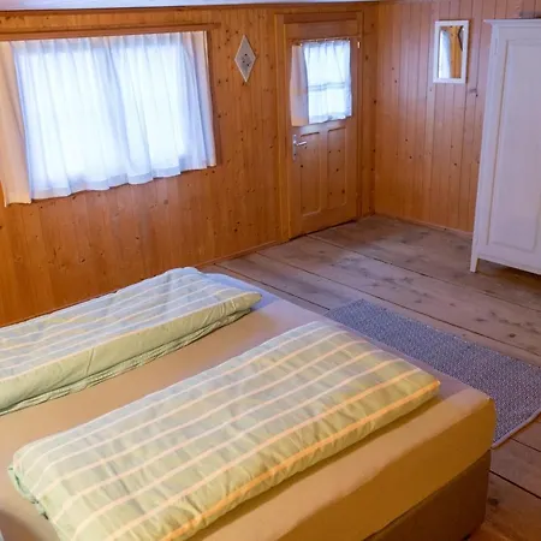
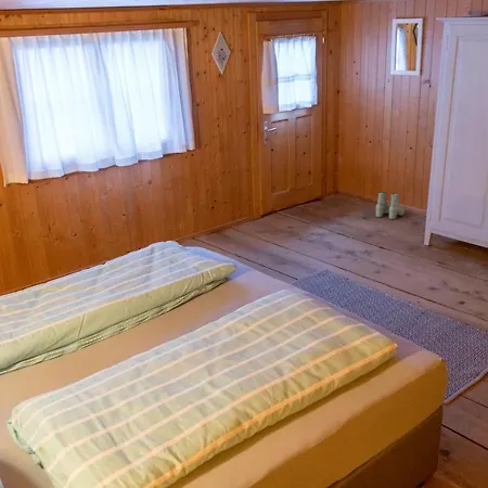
+ boots [375,191,406,220]
